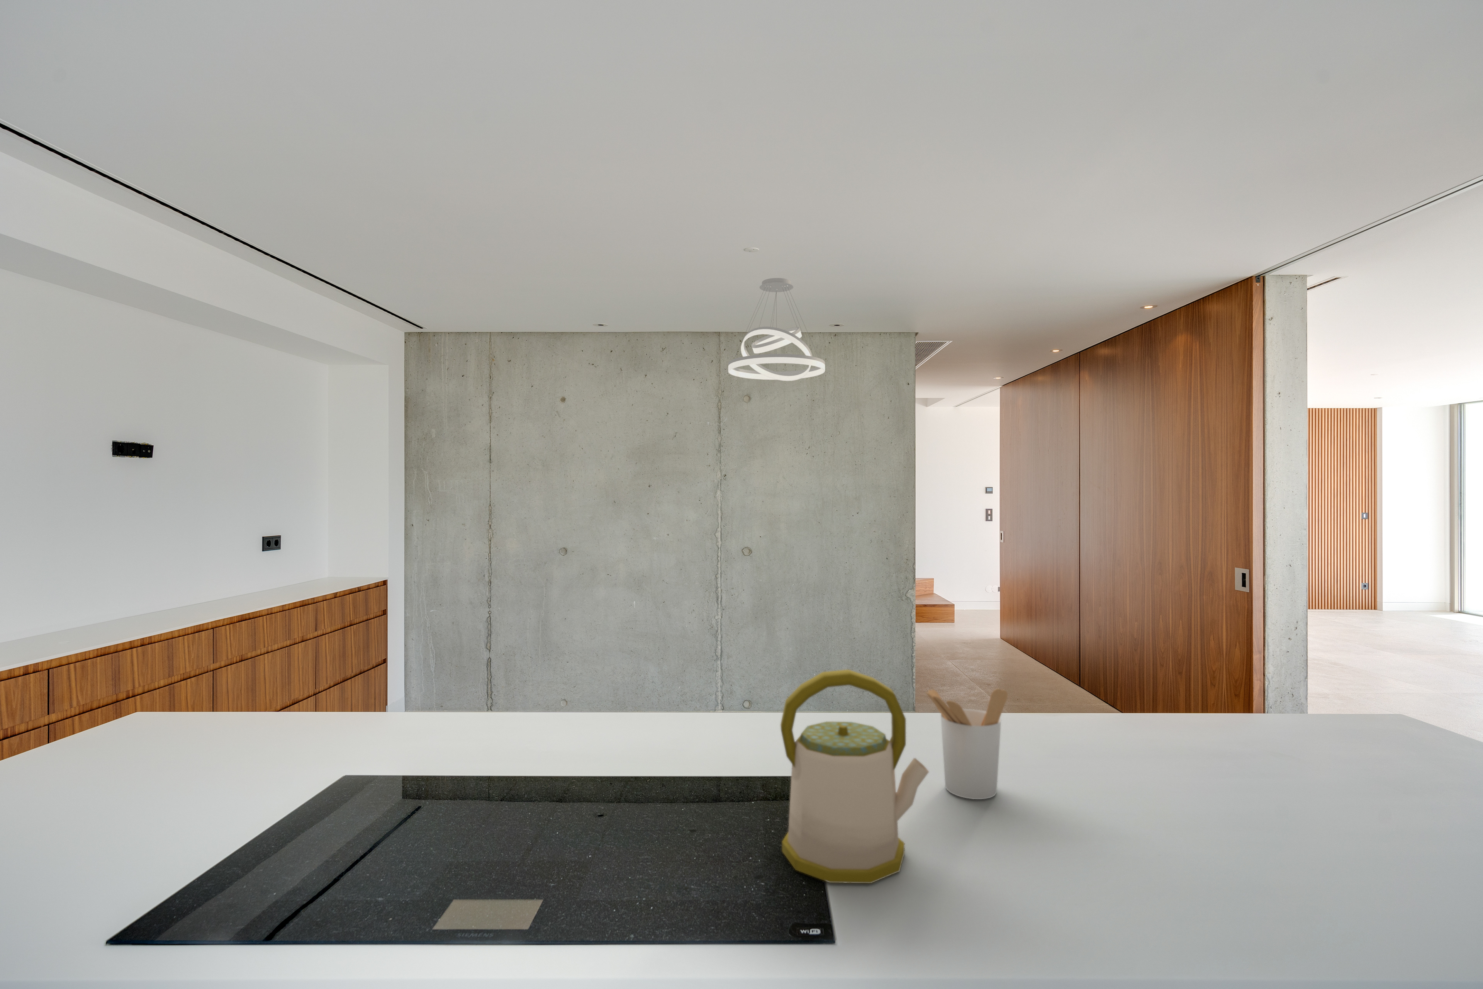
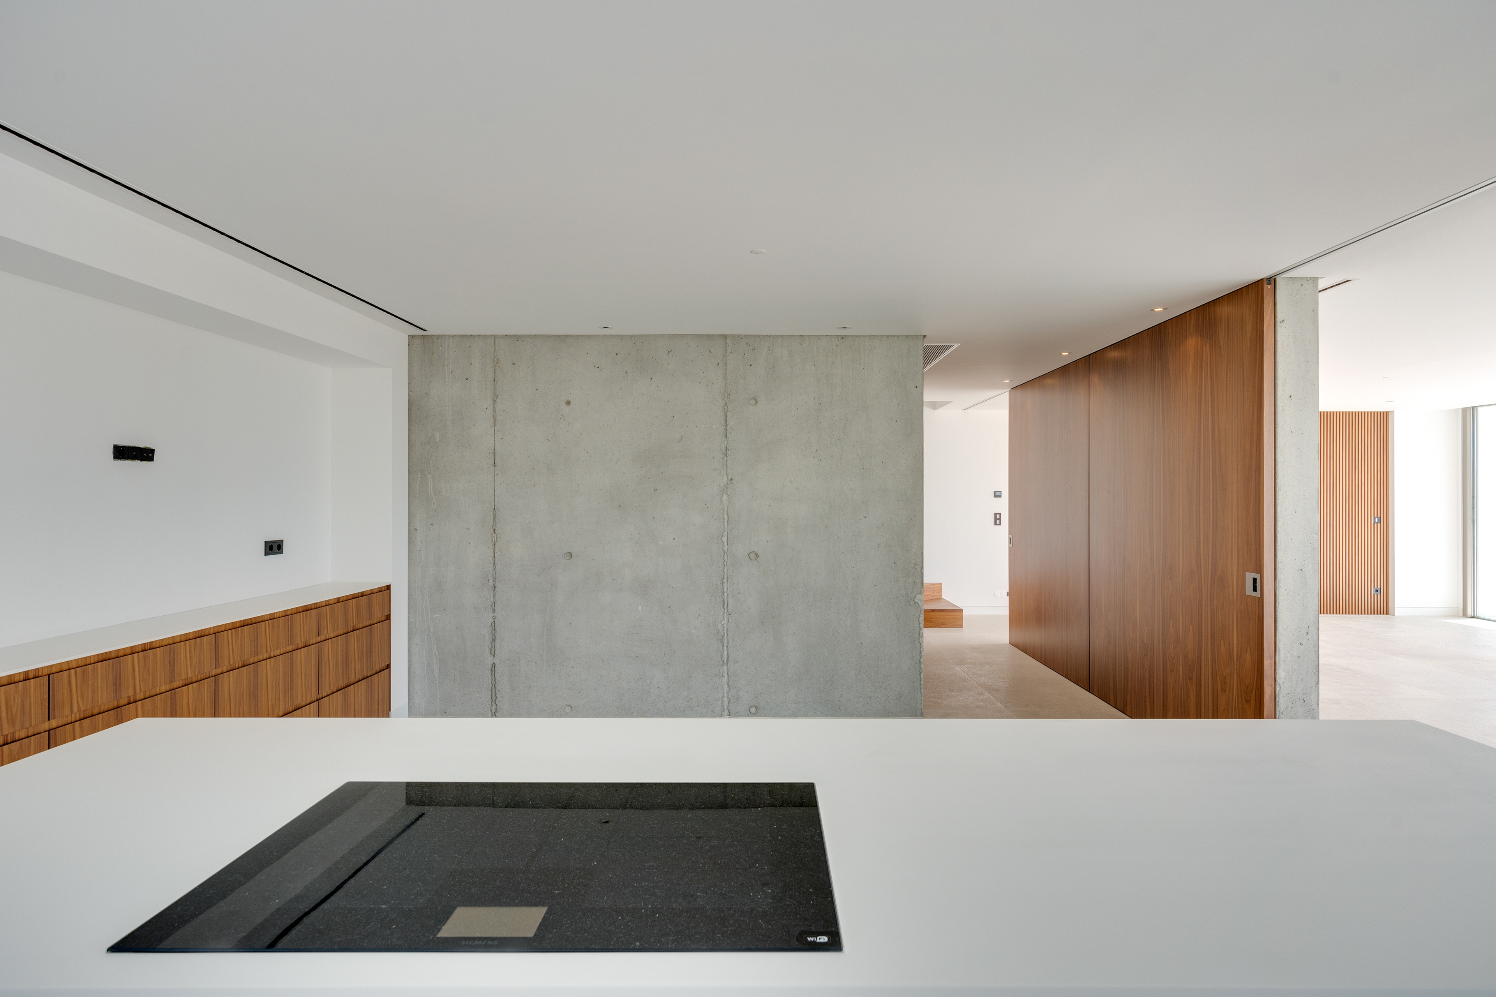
- pendant light [728,278,825,381]
- utensil holder [926,688,1009,799]
- kettle [780,669,929,883]
